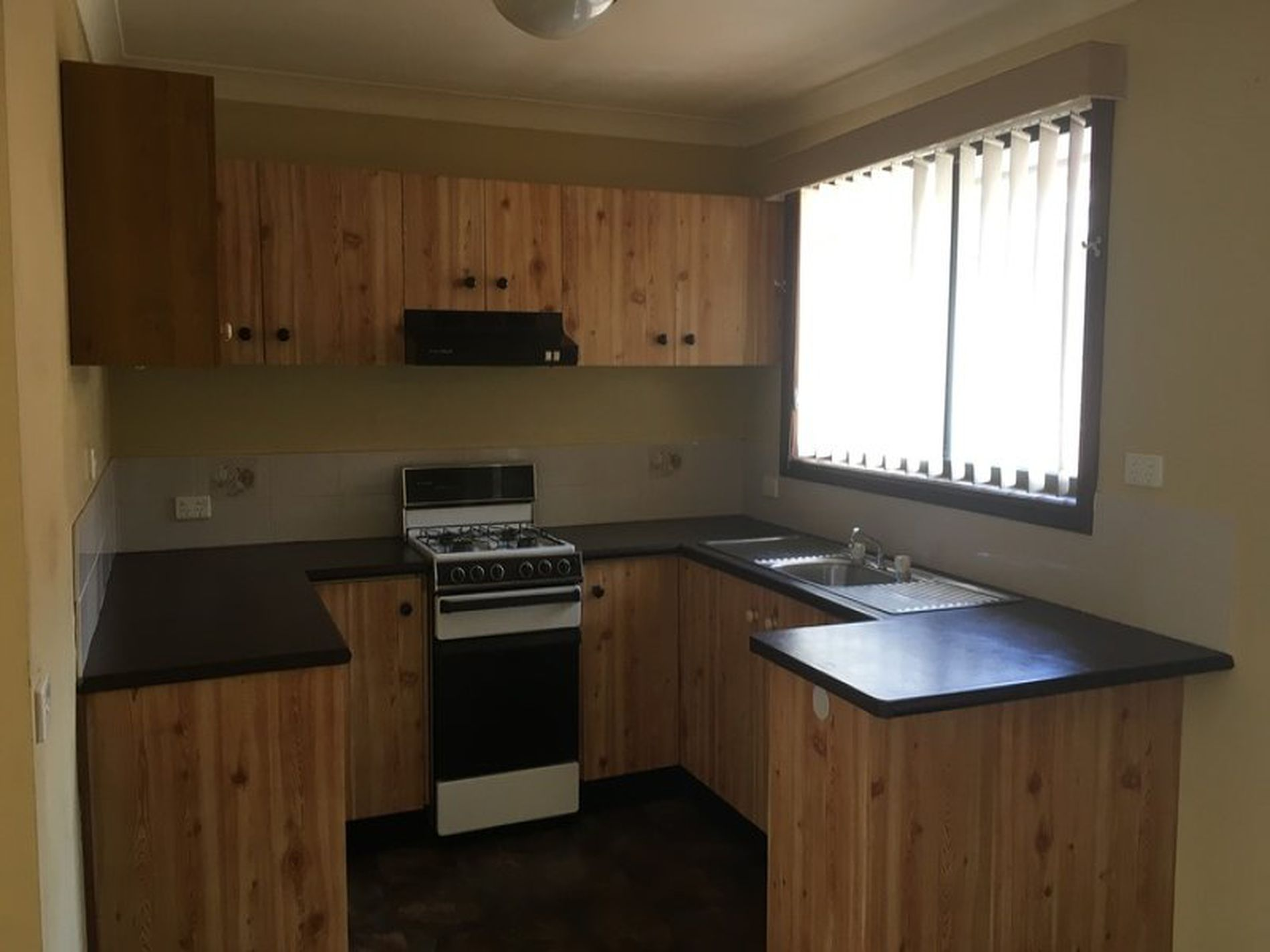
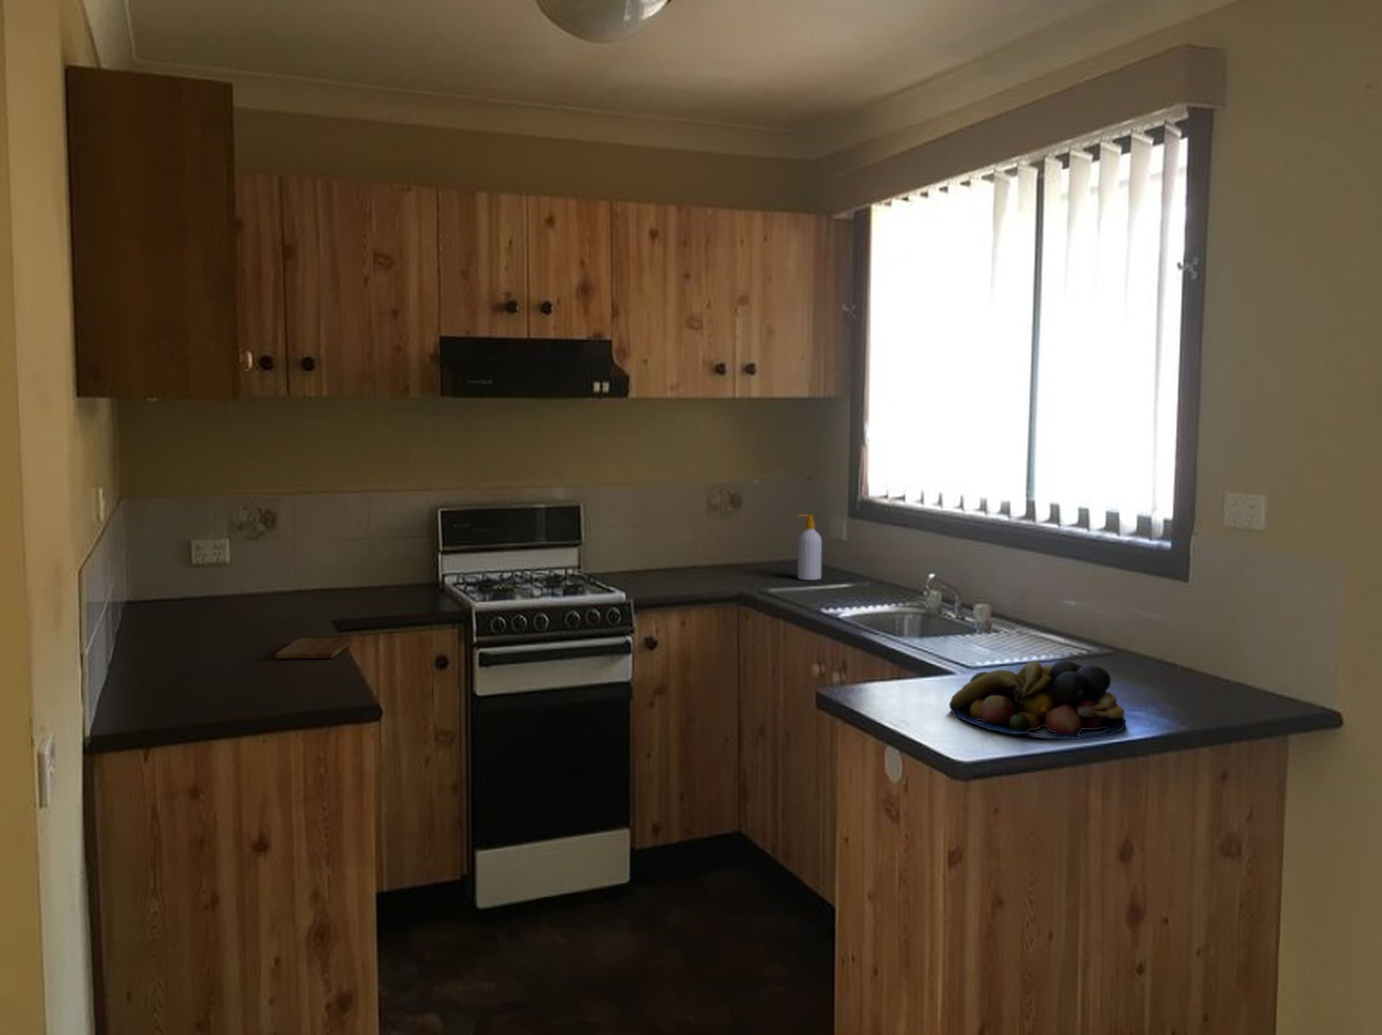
+ fruit bowl [949,660,1126,739]
+ soap bottle [797,513,823,581]
+ cutting board [275,638,354,659]
